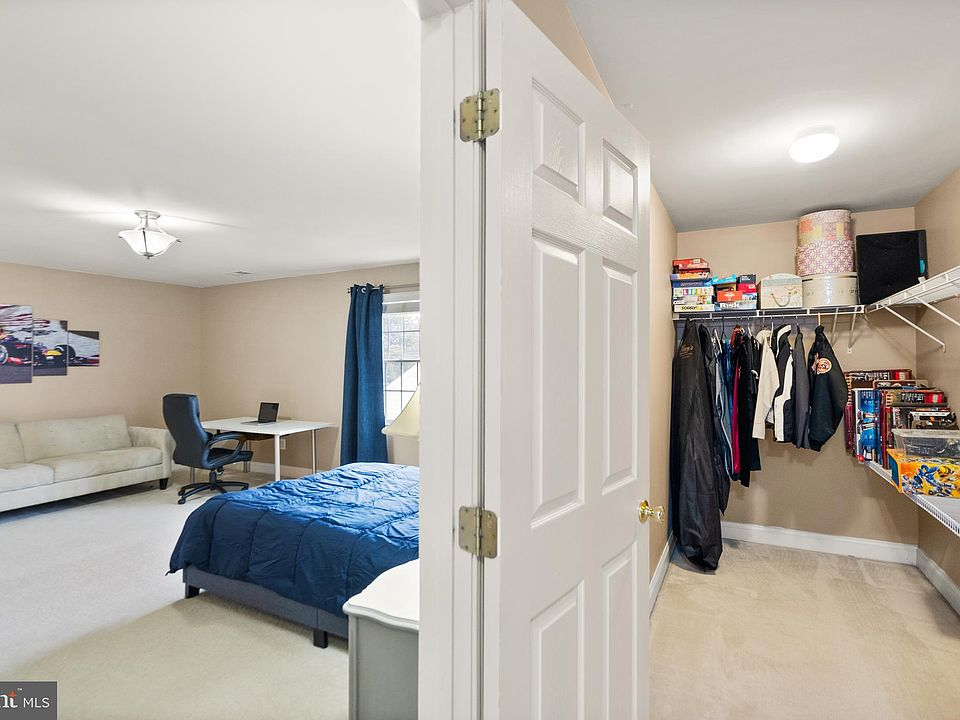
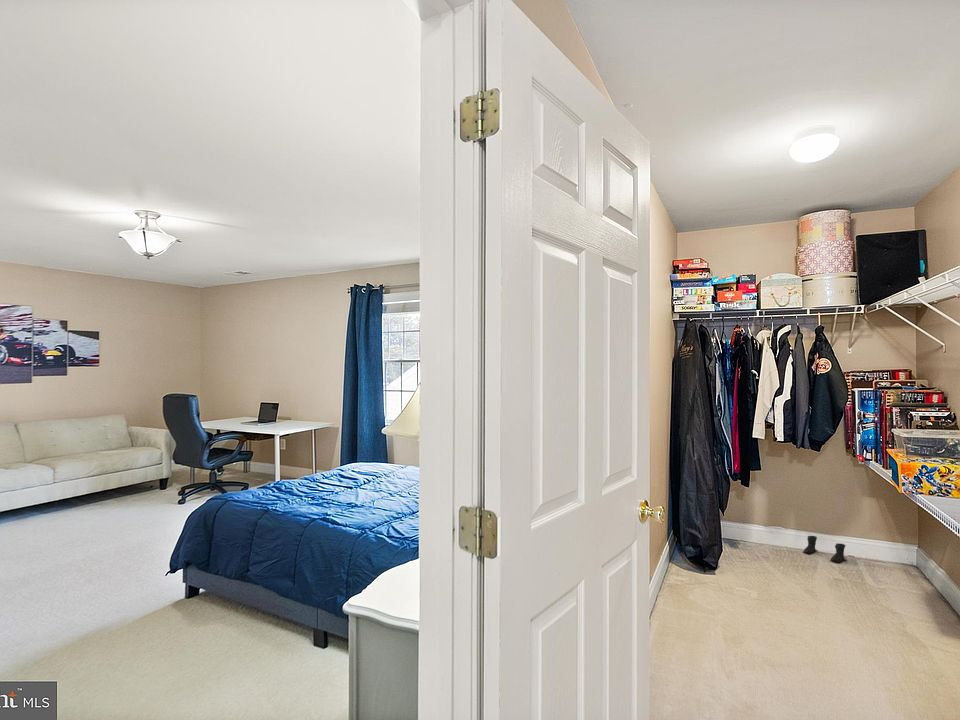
+ boots [802,535,847,564]
